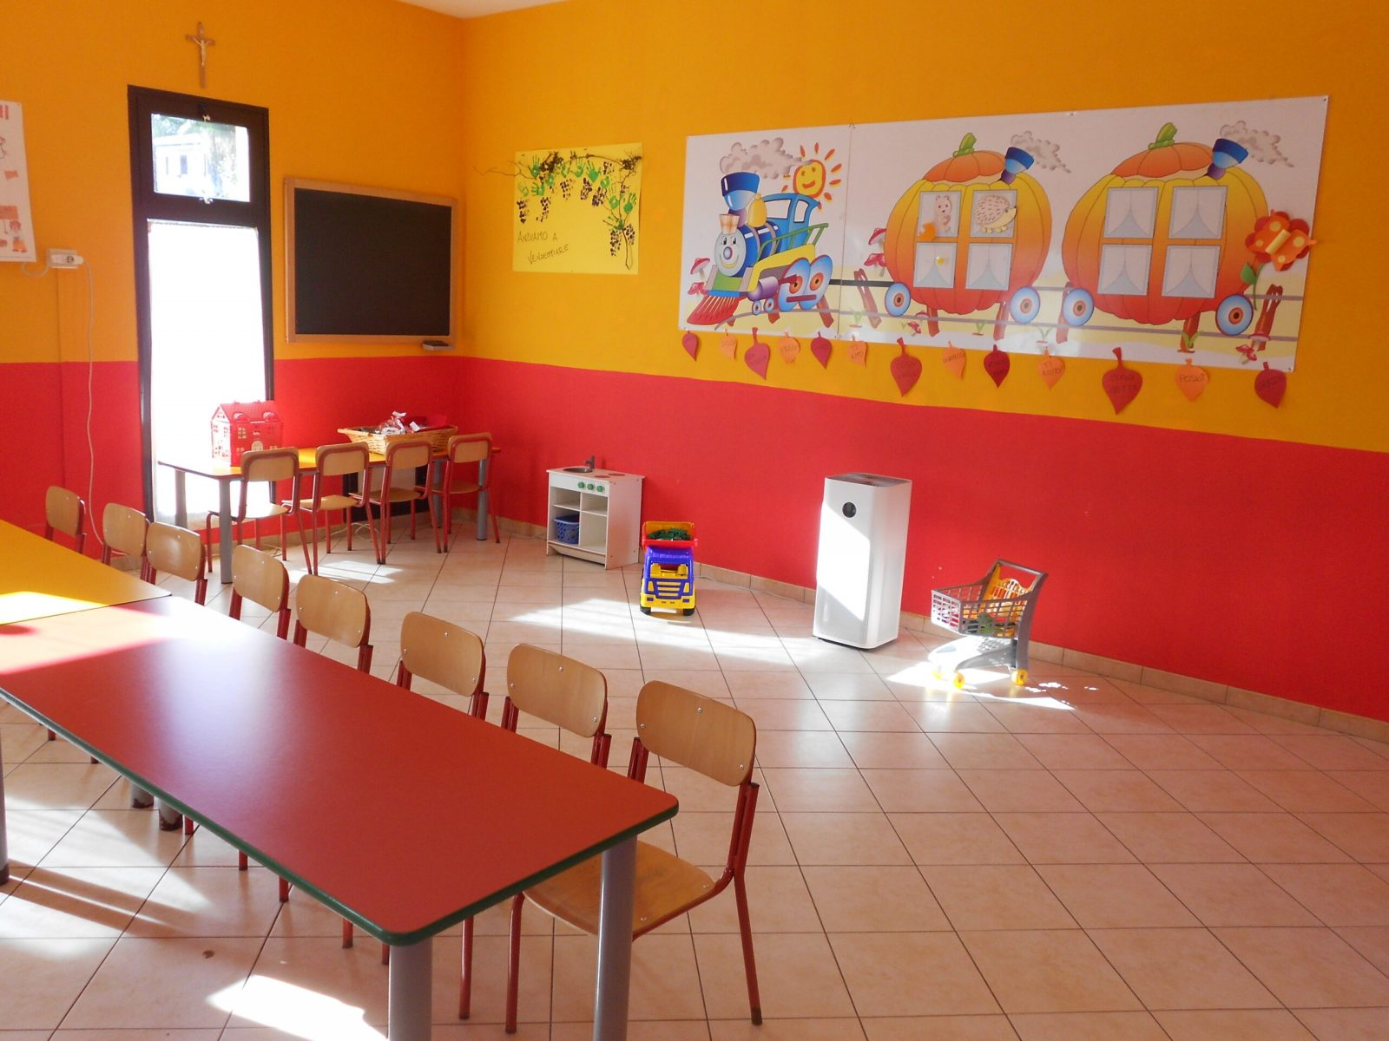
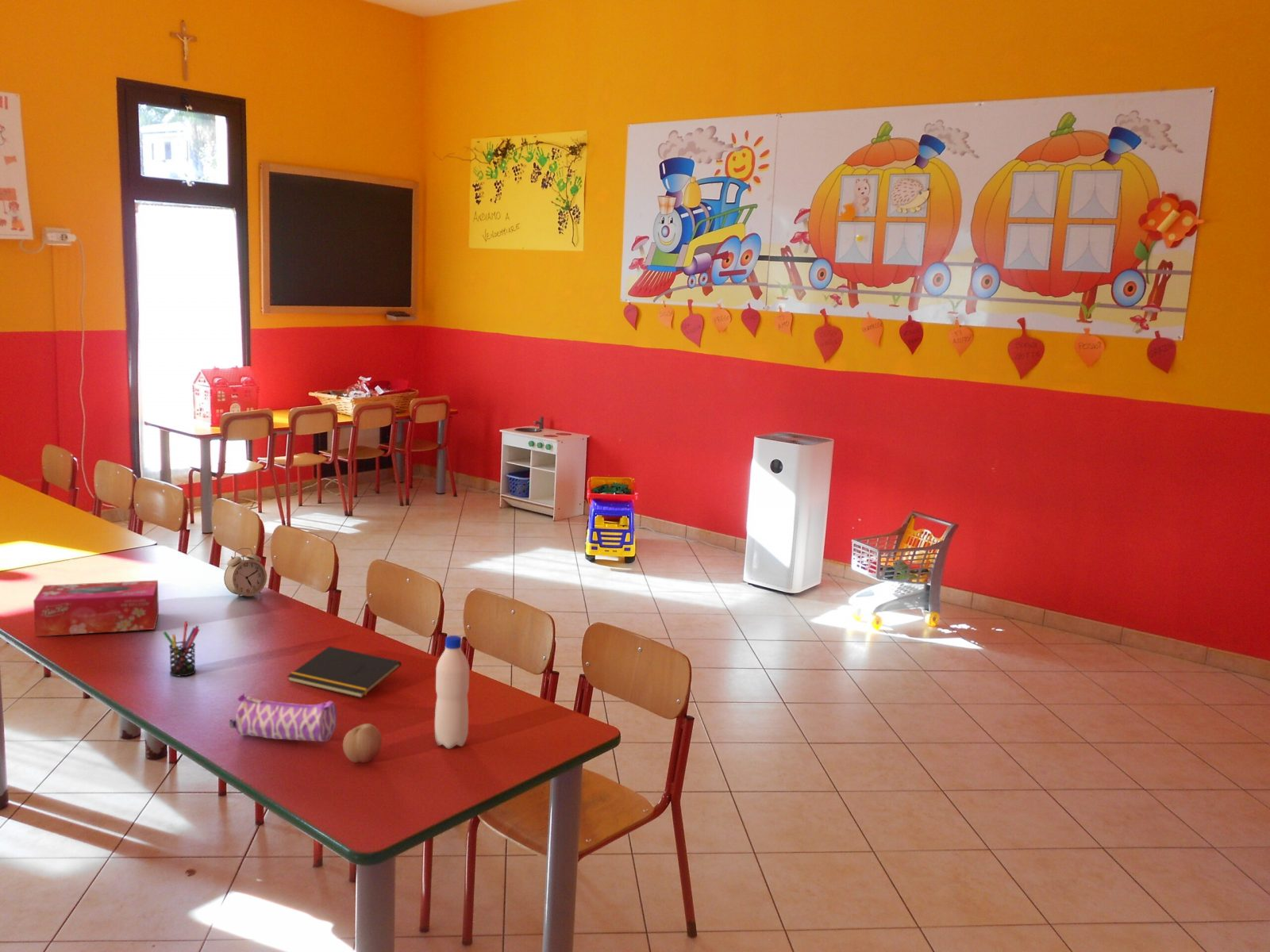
+ tissue box [33,579,160,637]
+ water bottle [434,635,470,750]
+ pencil case [229,693,337,743]
+ pen holder [162,620,201,677]
+ notepad [287,646,402,699]
+ alarm clock [223,547,267,600]
+ fruit [342,723,383,763]
